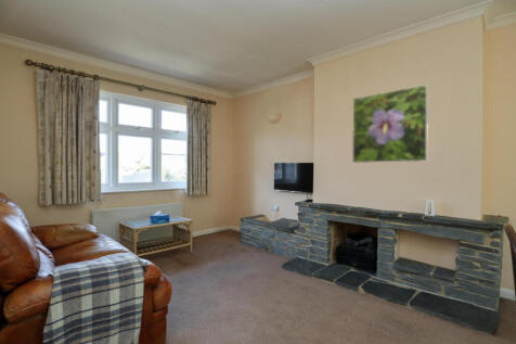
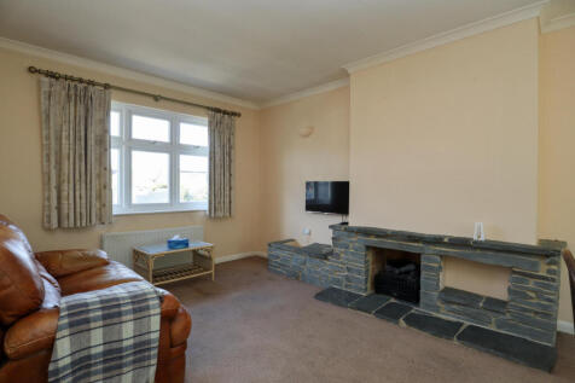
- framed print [351,84,429,164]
